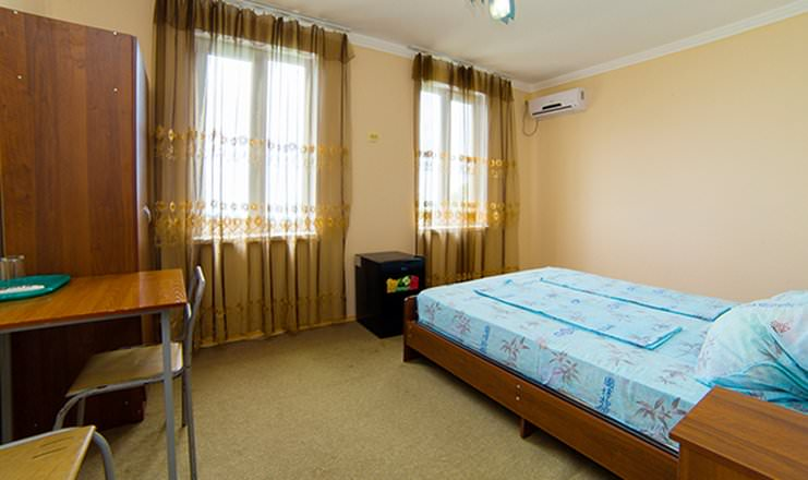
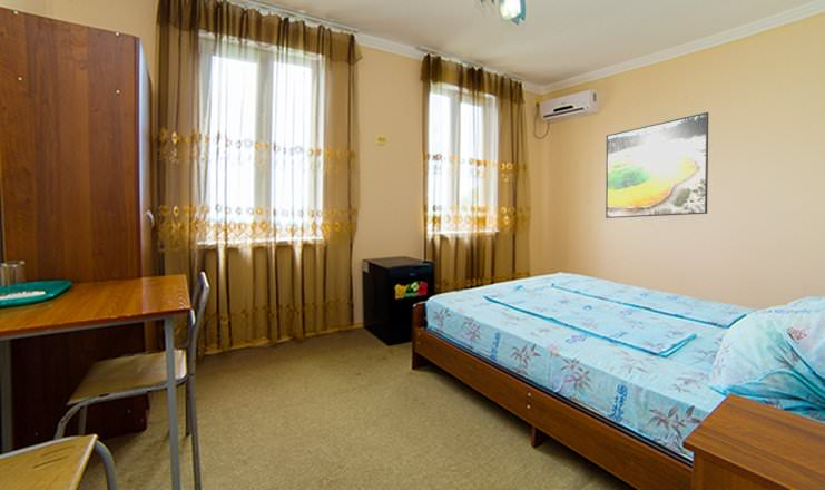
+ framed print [605,111,709,219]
